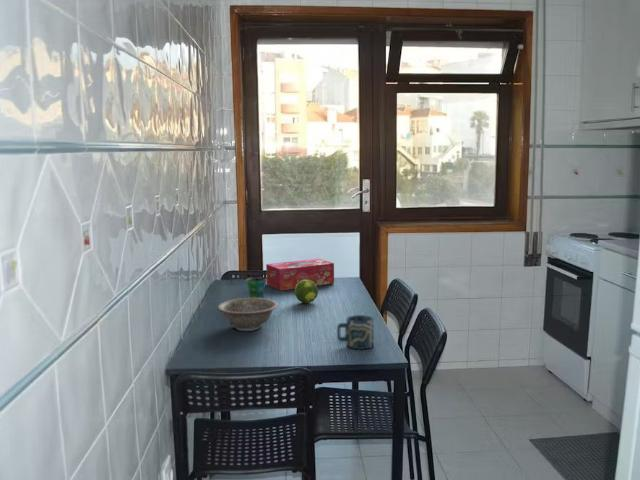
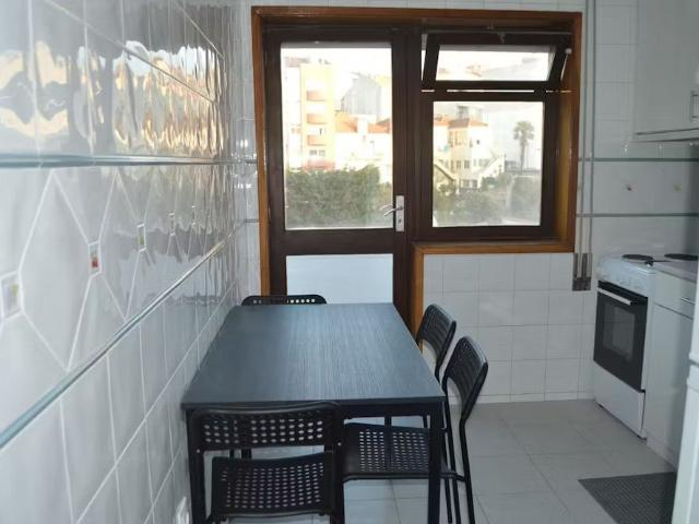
- cup [336,314,375,350]
- cup [246,276,267,299]
- decorative bowl [216,297,279,332]
- fruit [294,280,319,304]
- tissue box [265,258,335,291]
